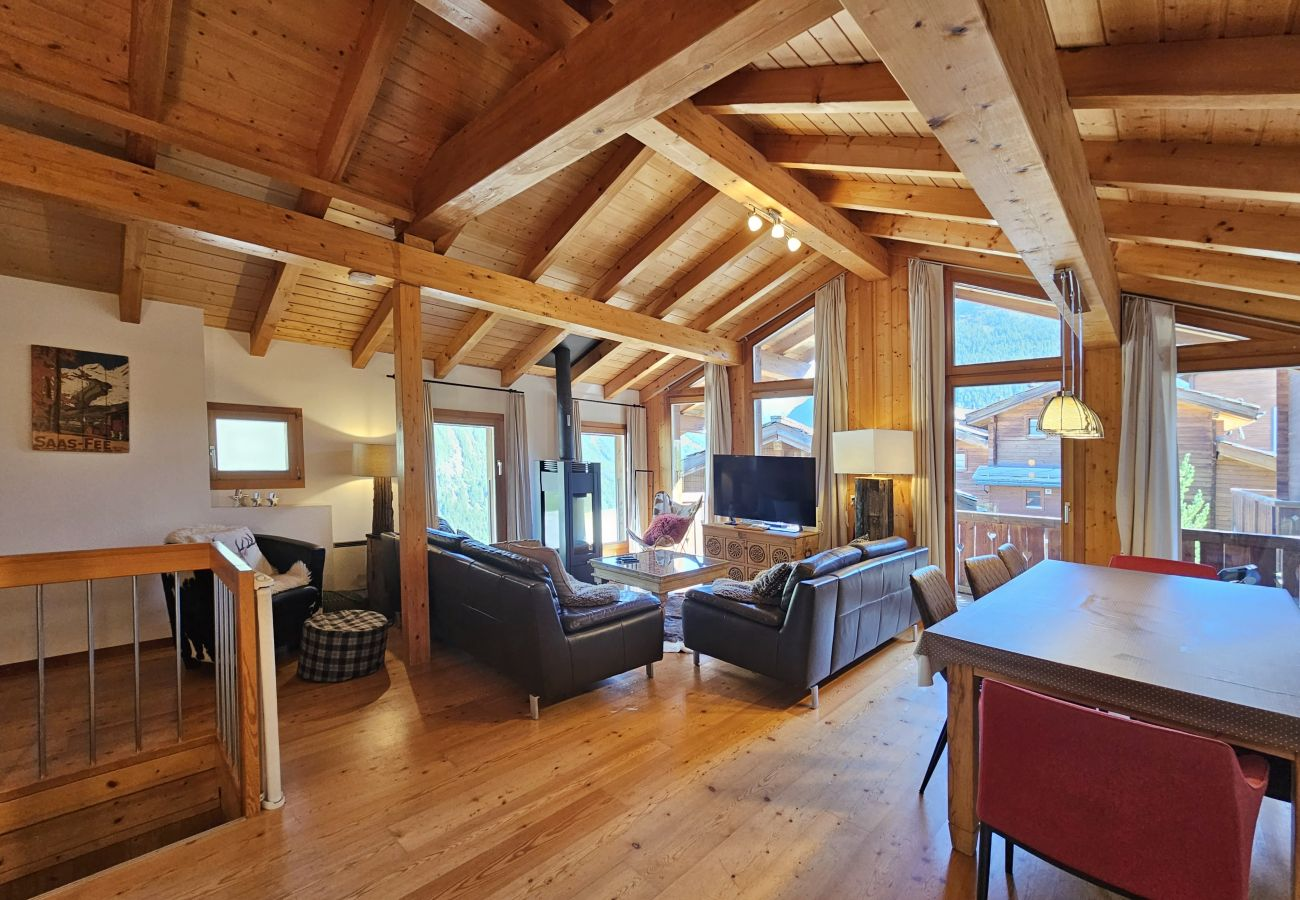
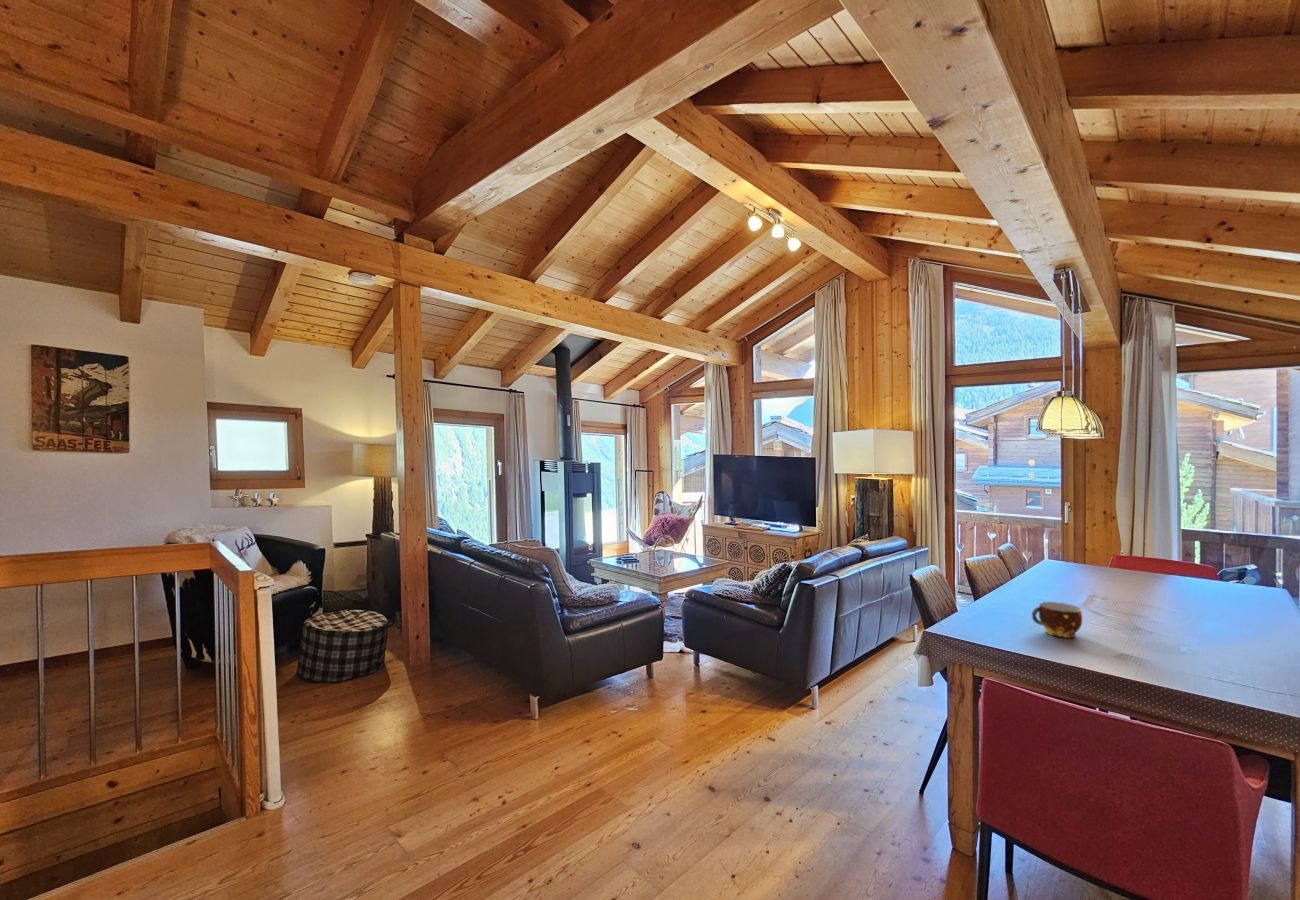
+ cup [1031,601,1083,639]
